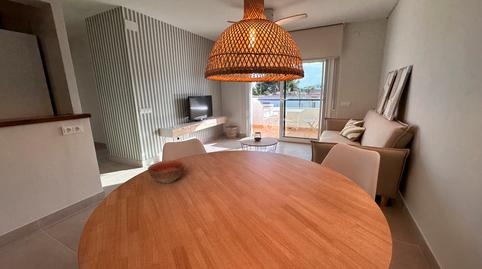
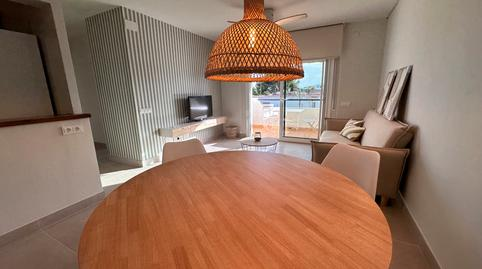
- bowl [147,159,186,184]
